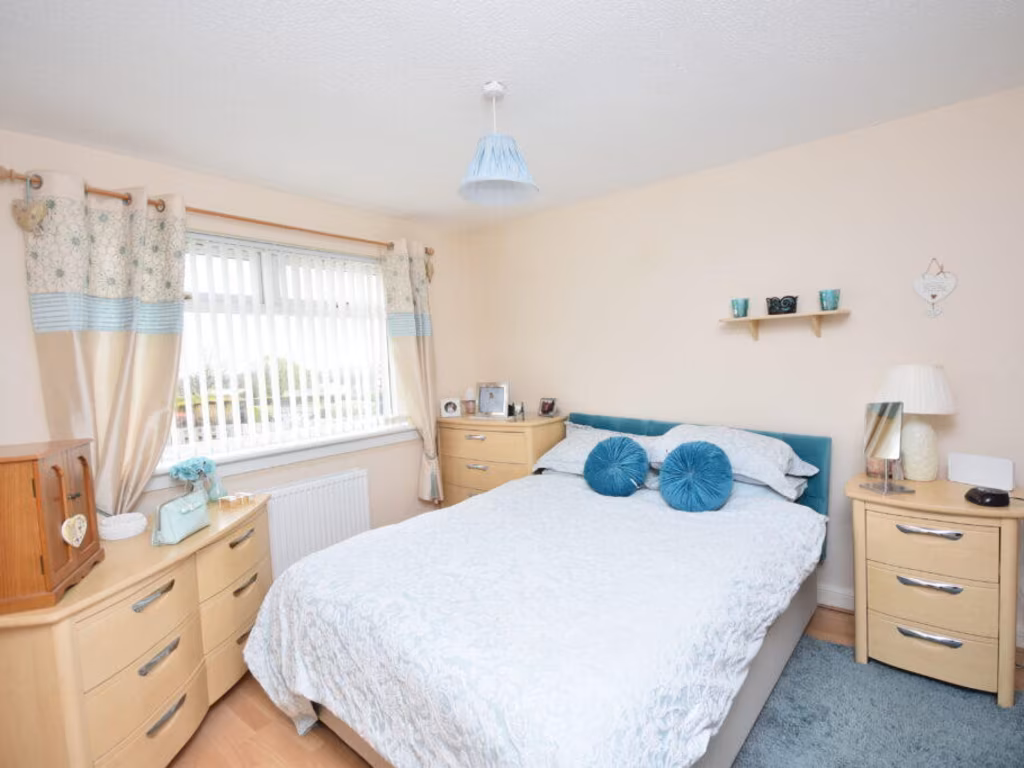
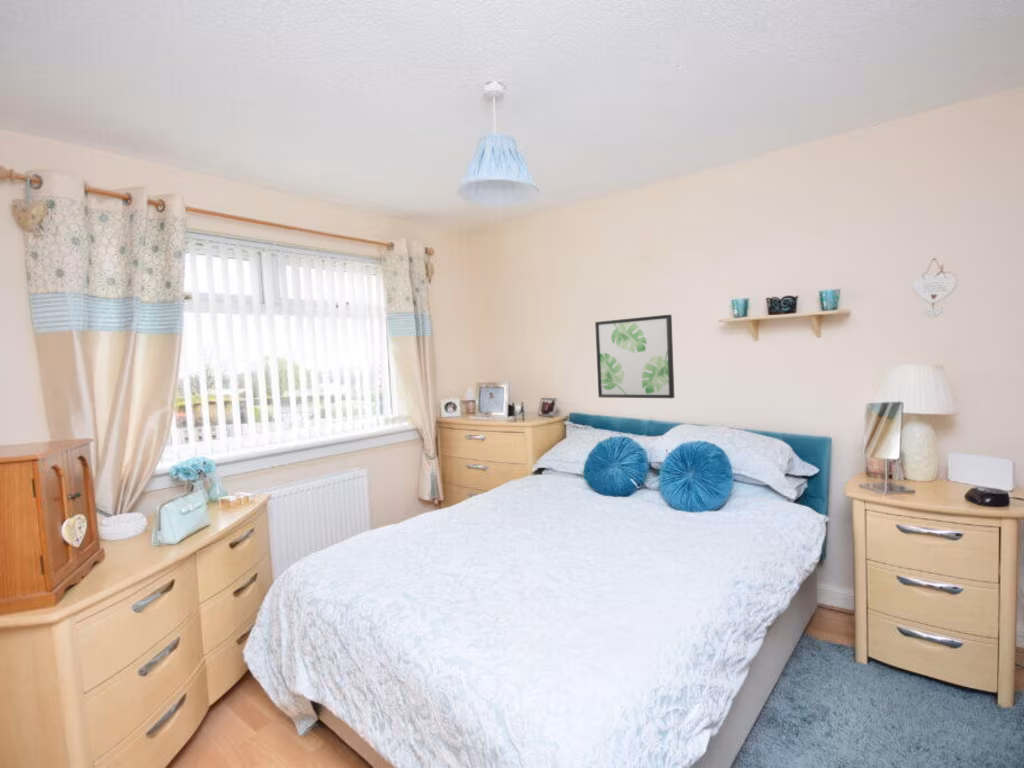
+ wall art [594,314,675,399]
